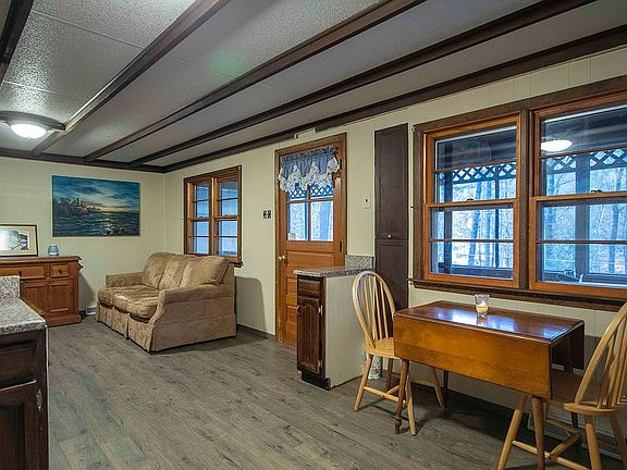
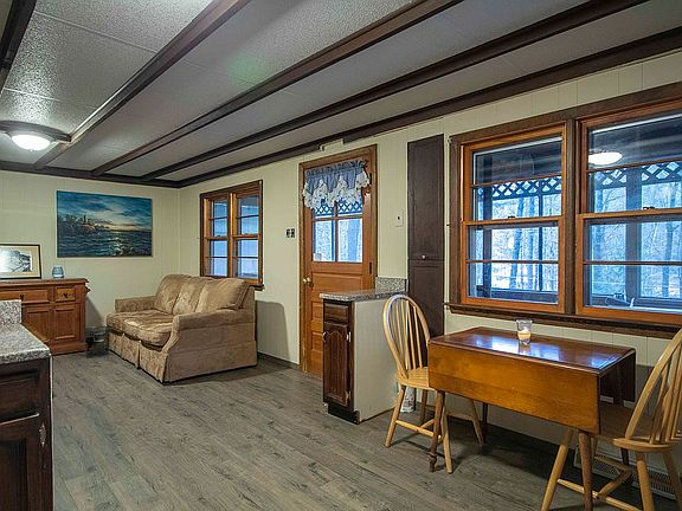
+ waste bin [82,325,112,360]
